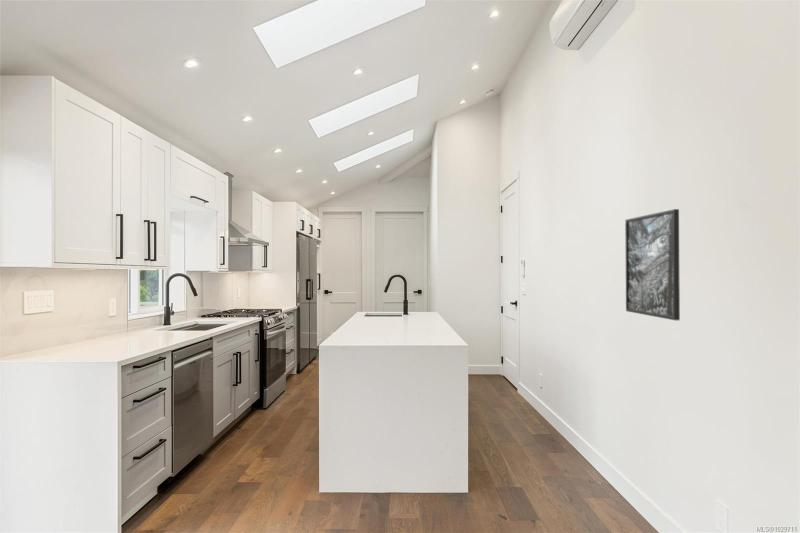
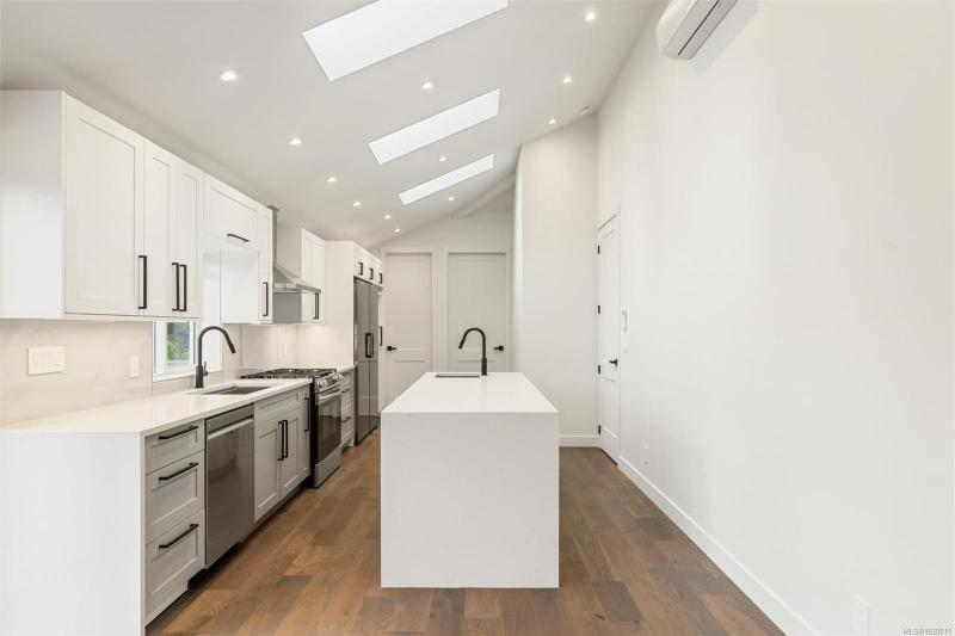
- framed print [624,208,681,321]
